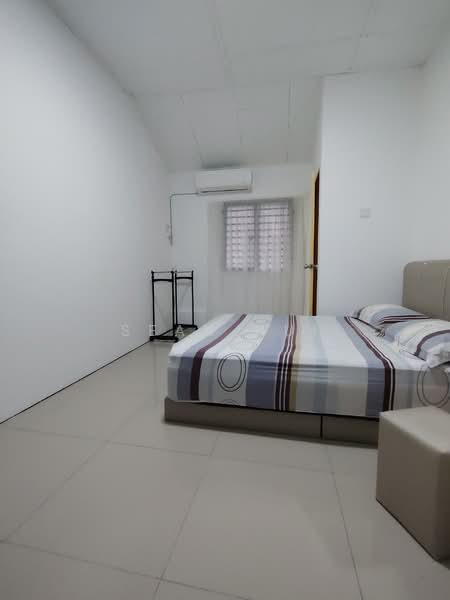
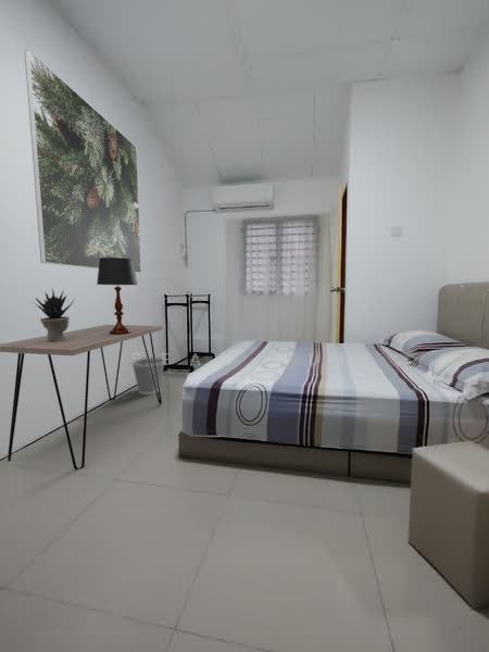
+ table lamp [96,258,138,335]
+ desk [0,324,163,471]
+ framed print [24,49,142,274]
+ wastebasket [130,356,166,396]
+ potted plant [35,288,75,342]
